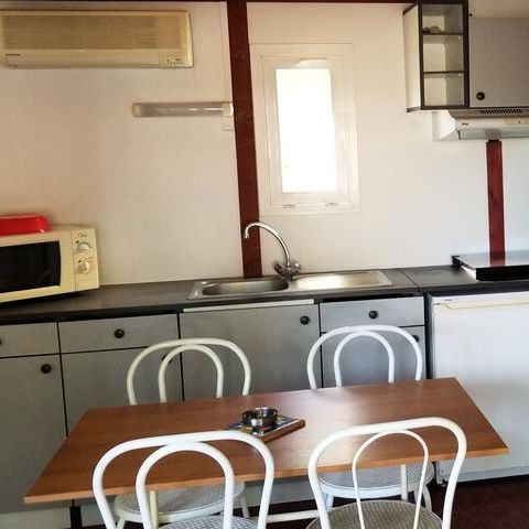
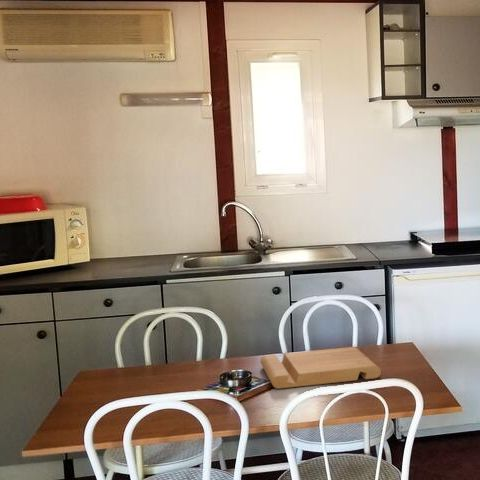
+ cutting board [259,346,382,390]
